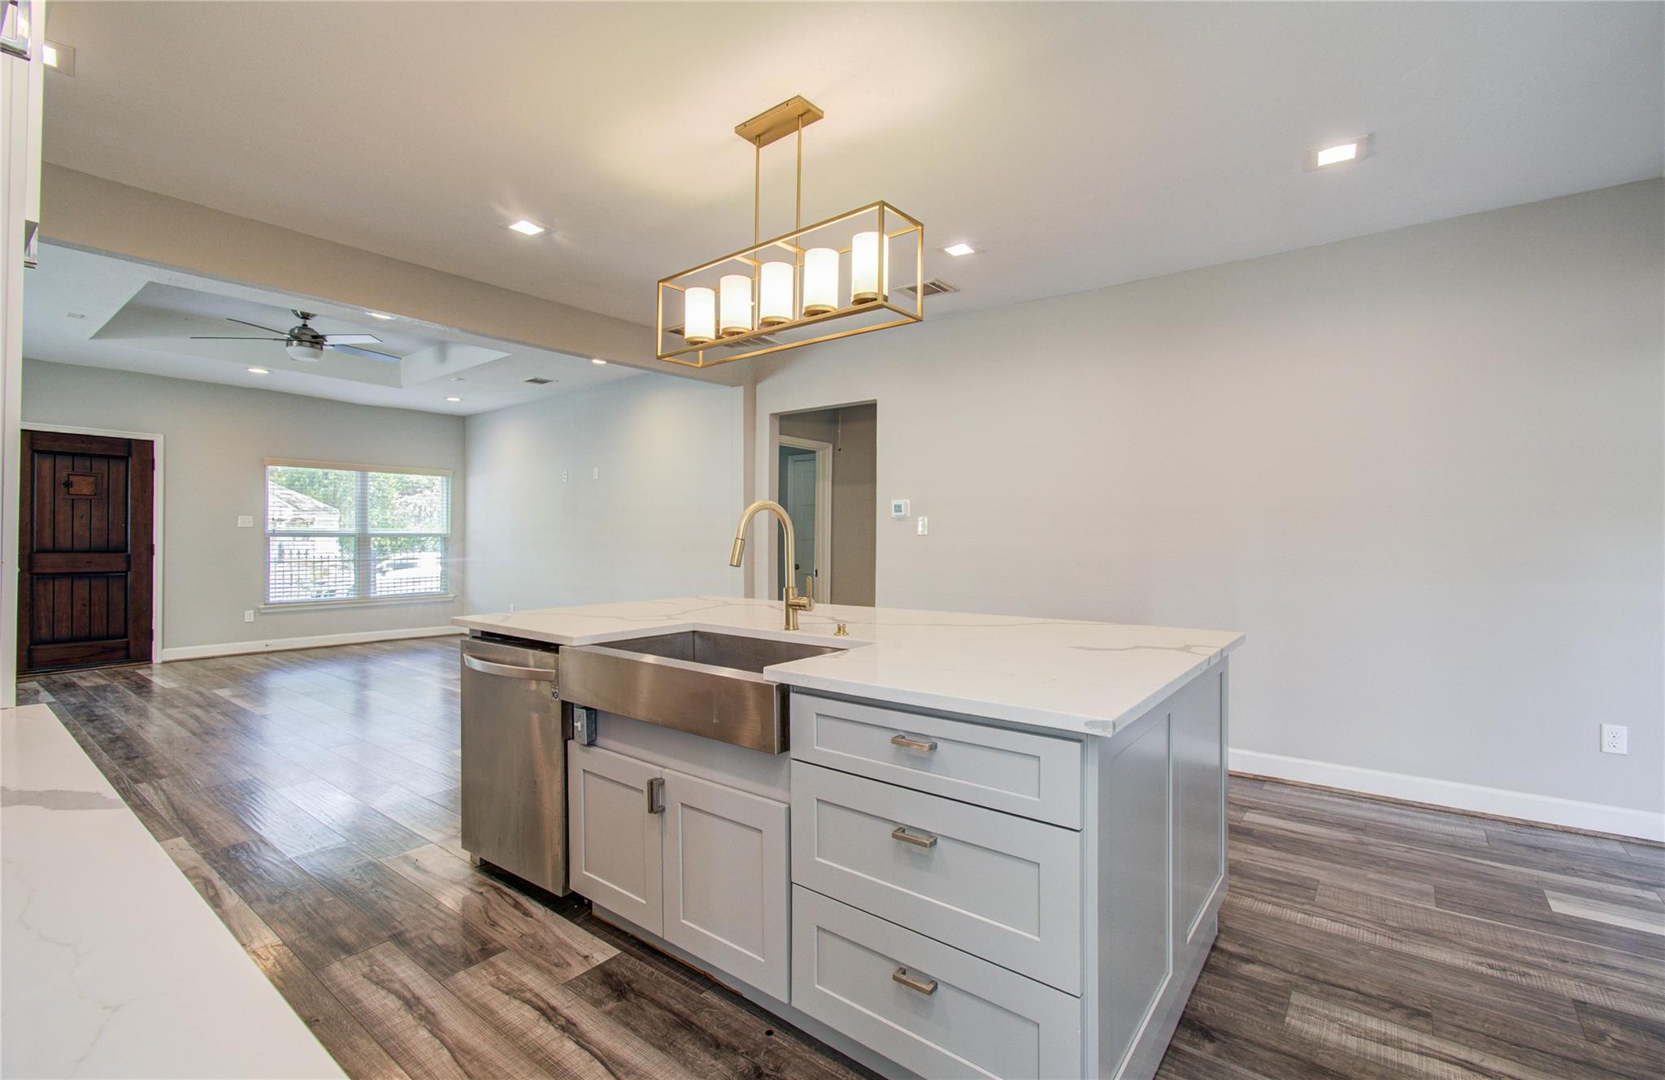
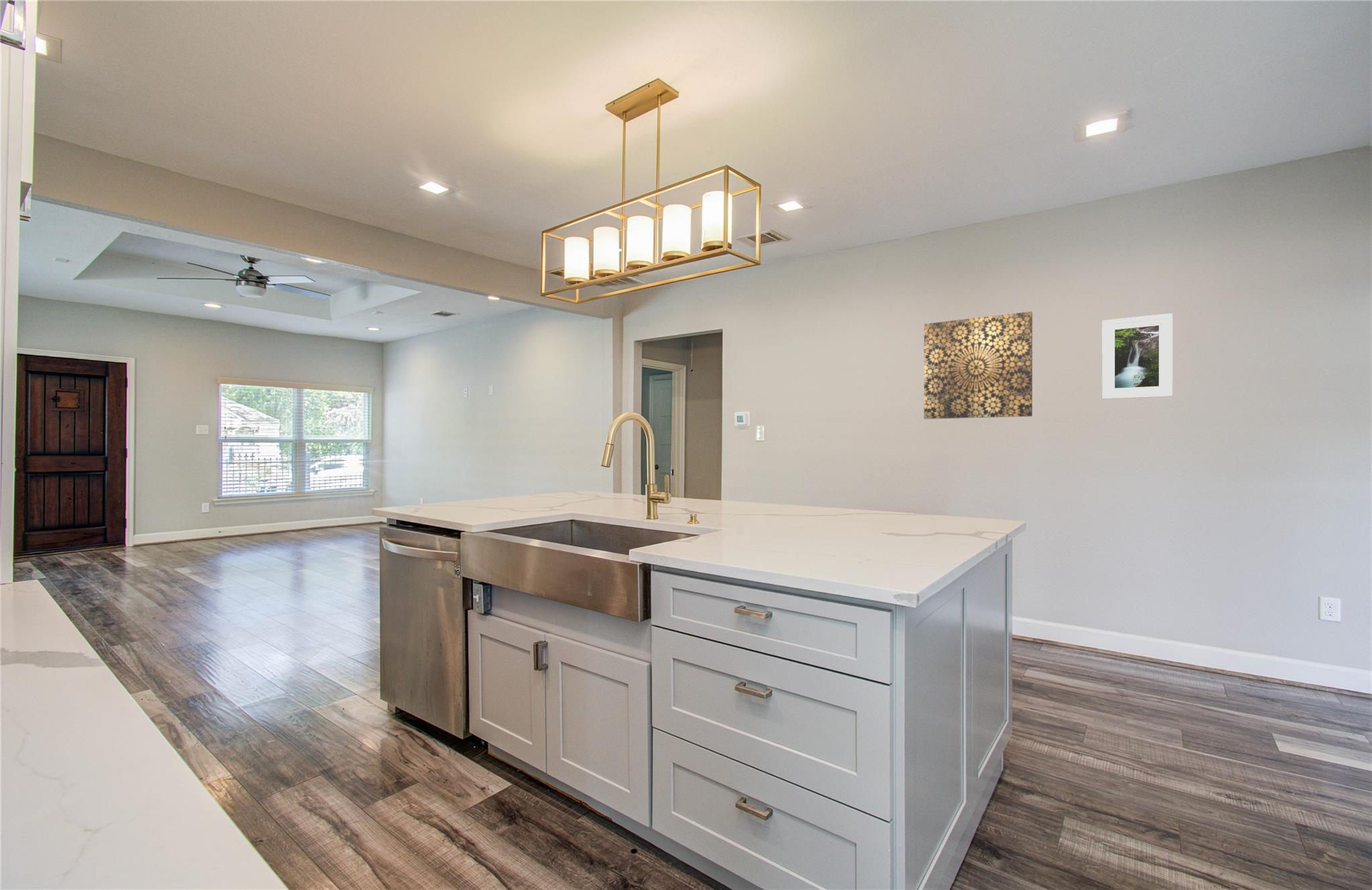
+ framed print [1101,313,1173,400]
+ wall art [923,311,1033,420]
